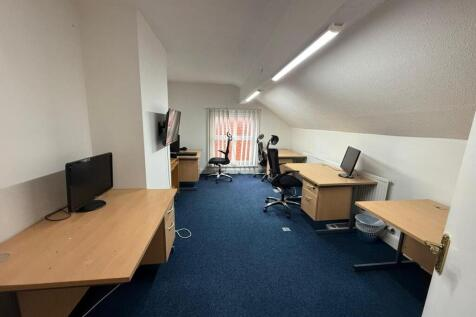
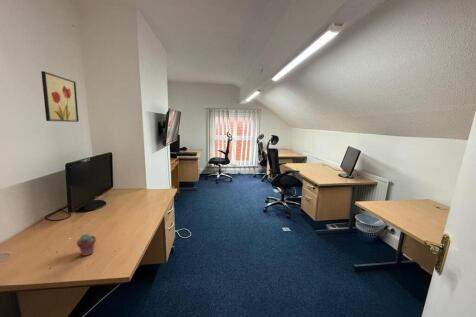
+ wall art [40,70,80,123]
+ potted succulent [76,233,97,257]
